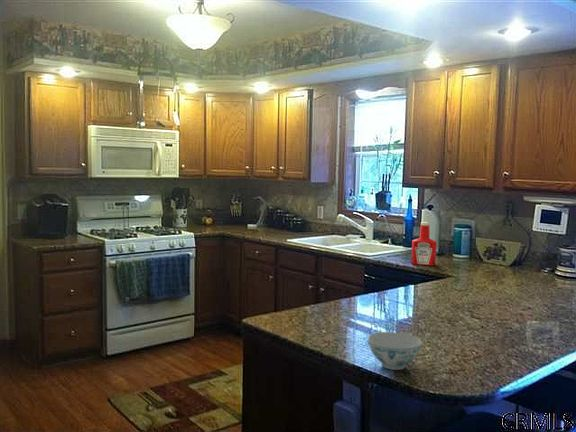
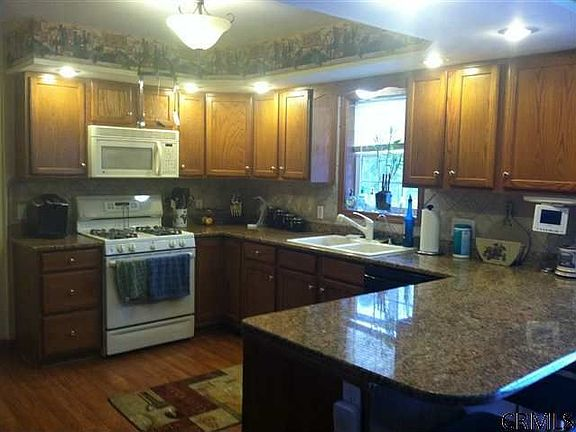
- soap bottle [410,221,438,267]
- chinaware [367,331,422,371]
